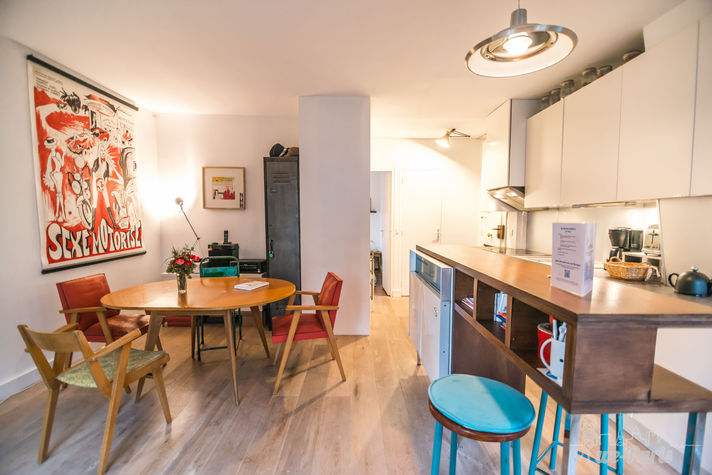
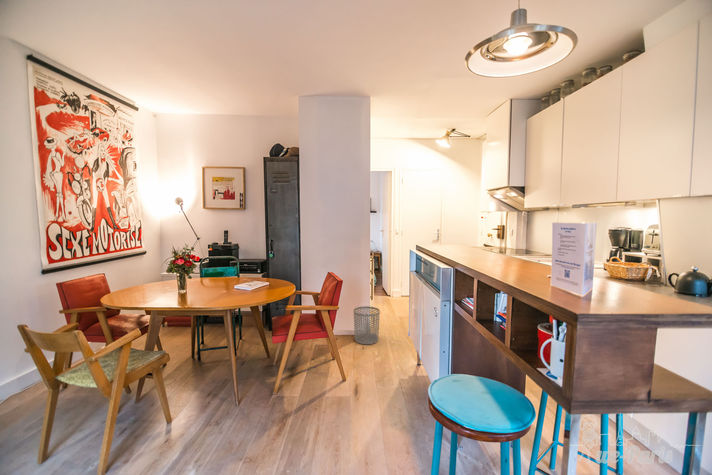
+ waste bin [353,305,381,345]
